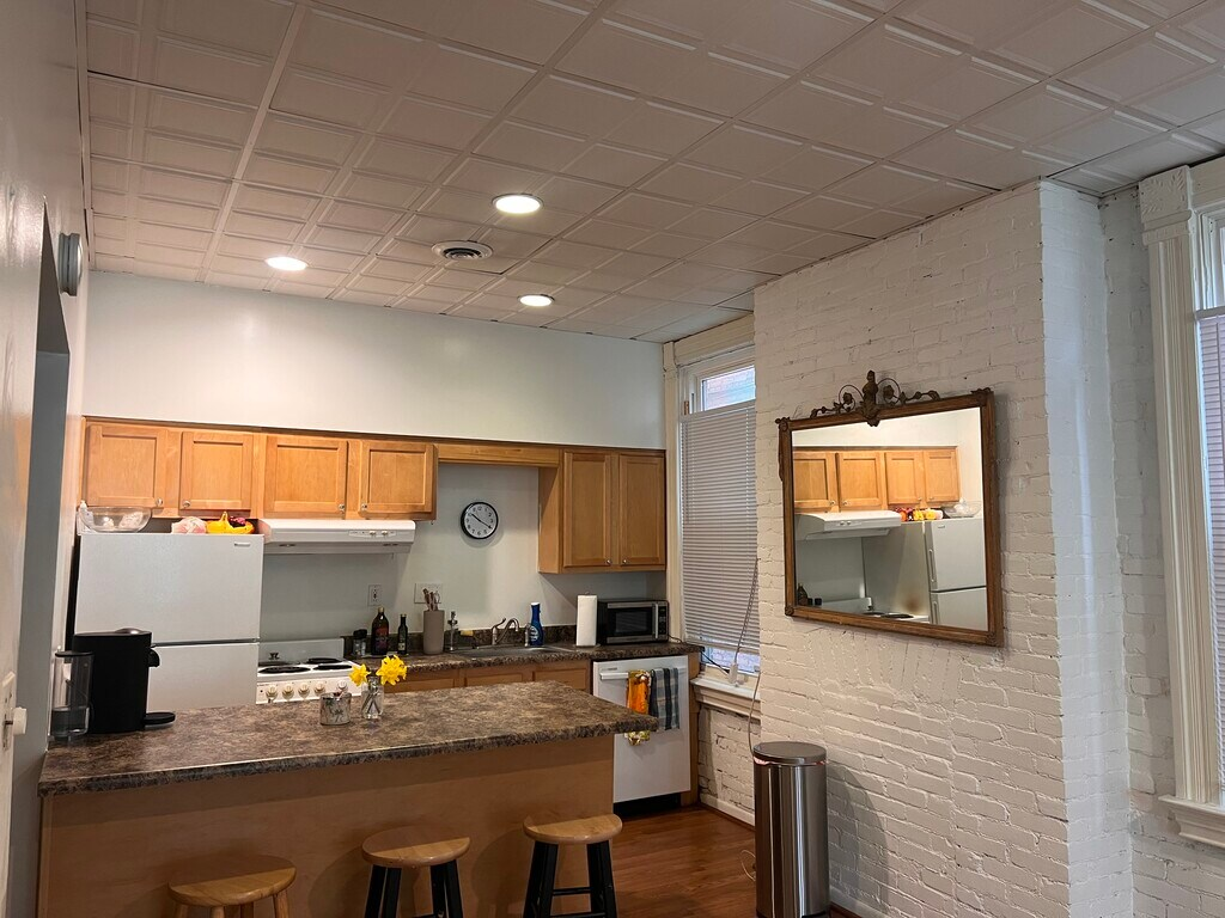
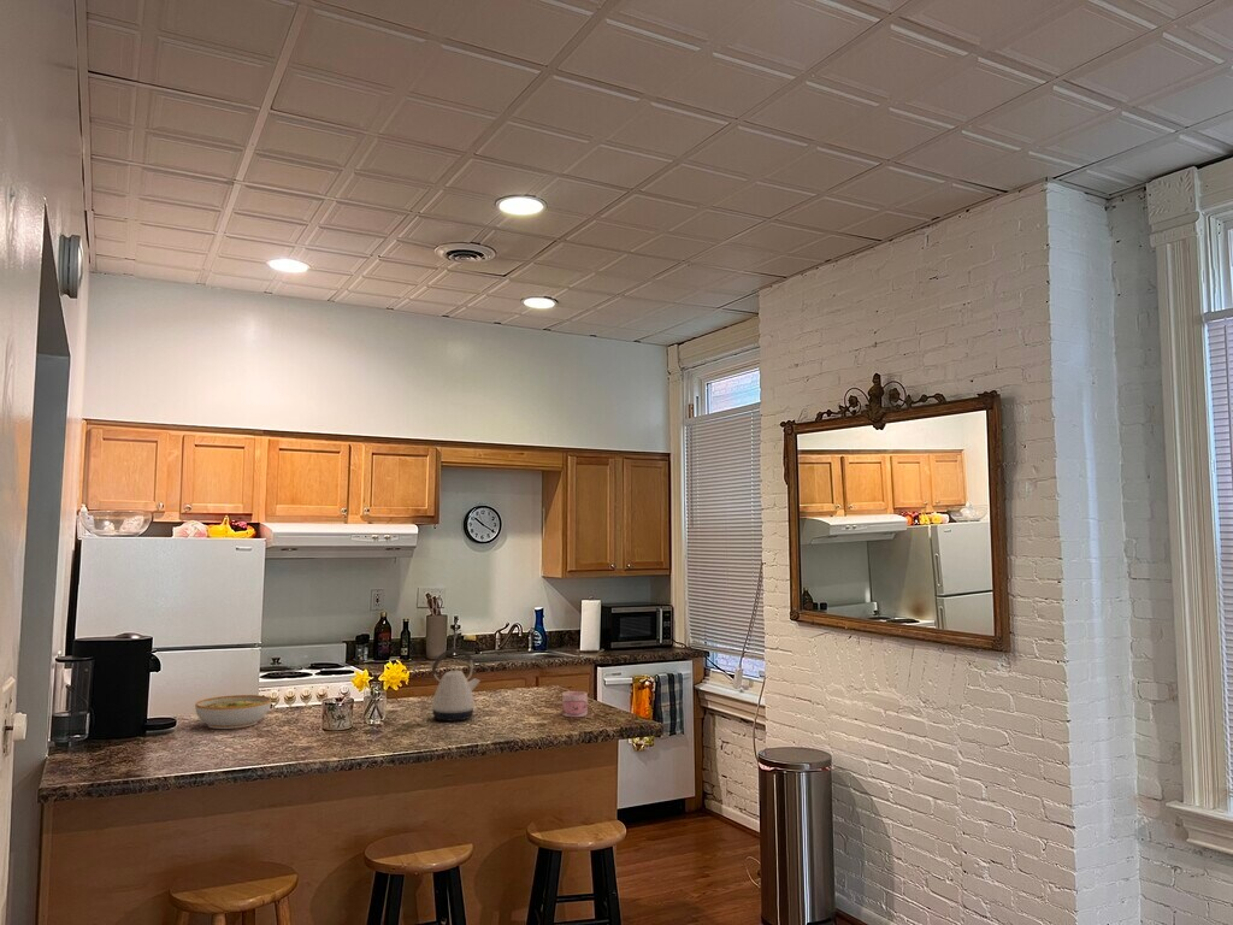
+ bowl [194,694,272,730]
+ mug [561,690,589,718]
+ kettle [426,648,482,723]
